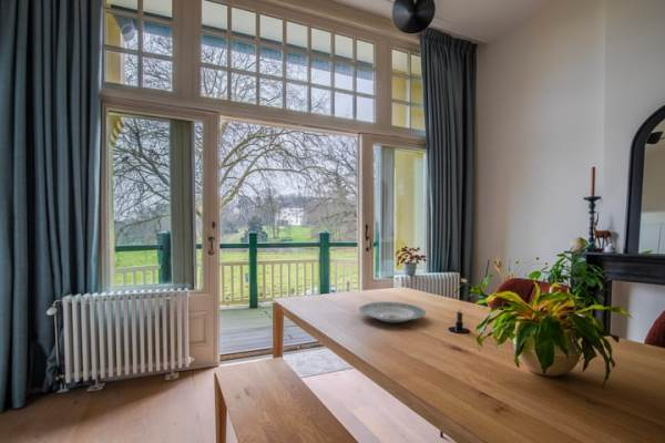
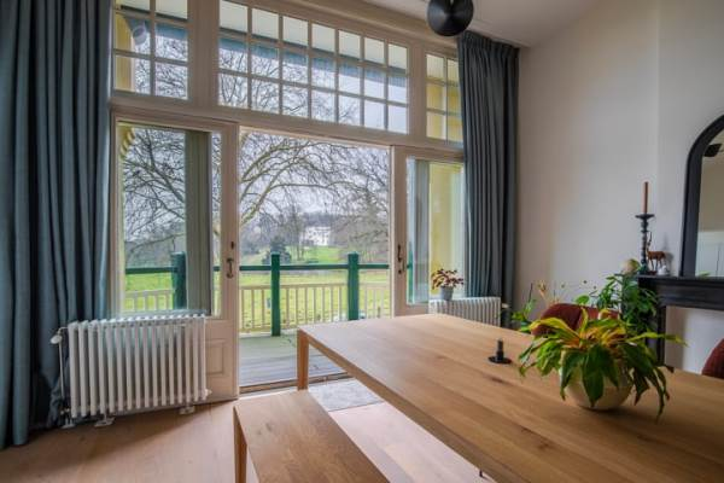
- plate [358,301,427,323]
